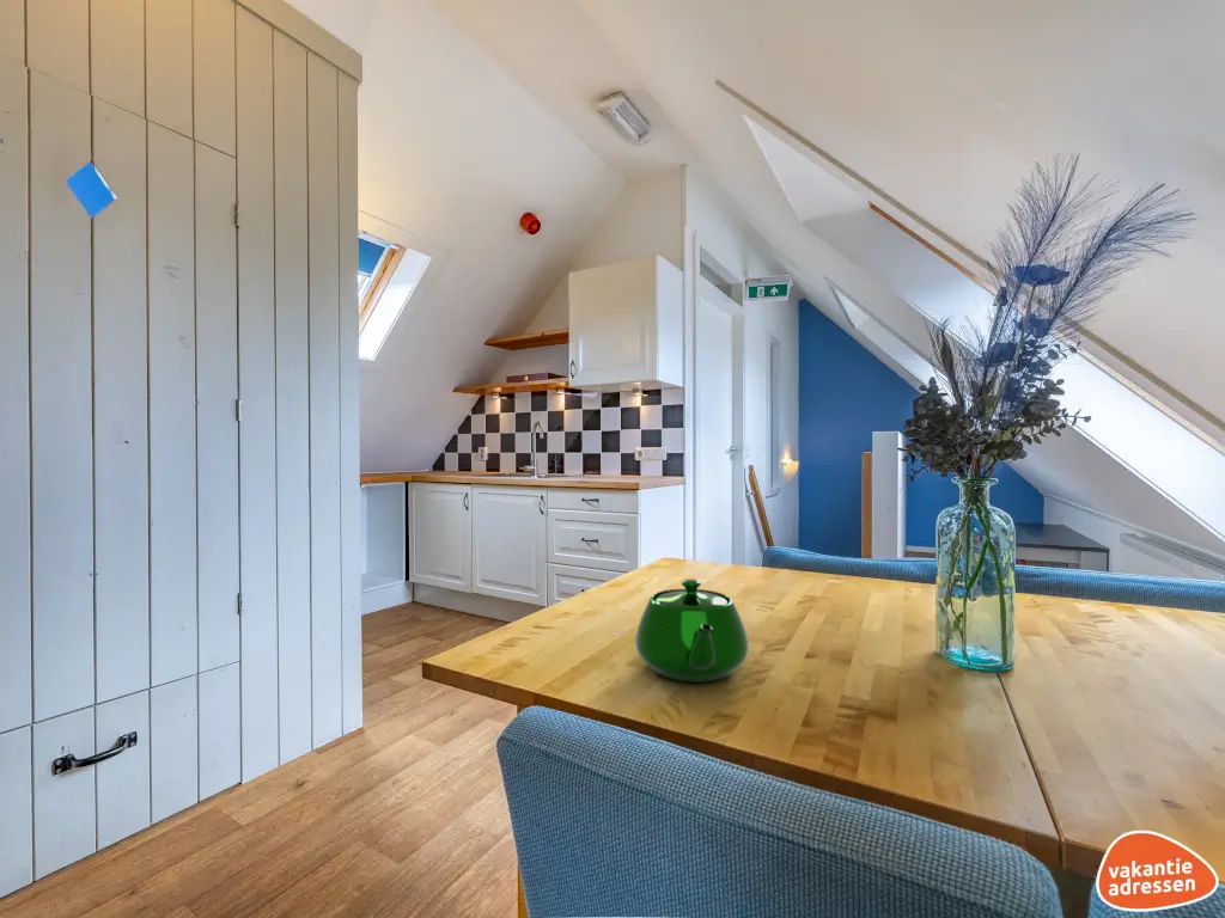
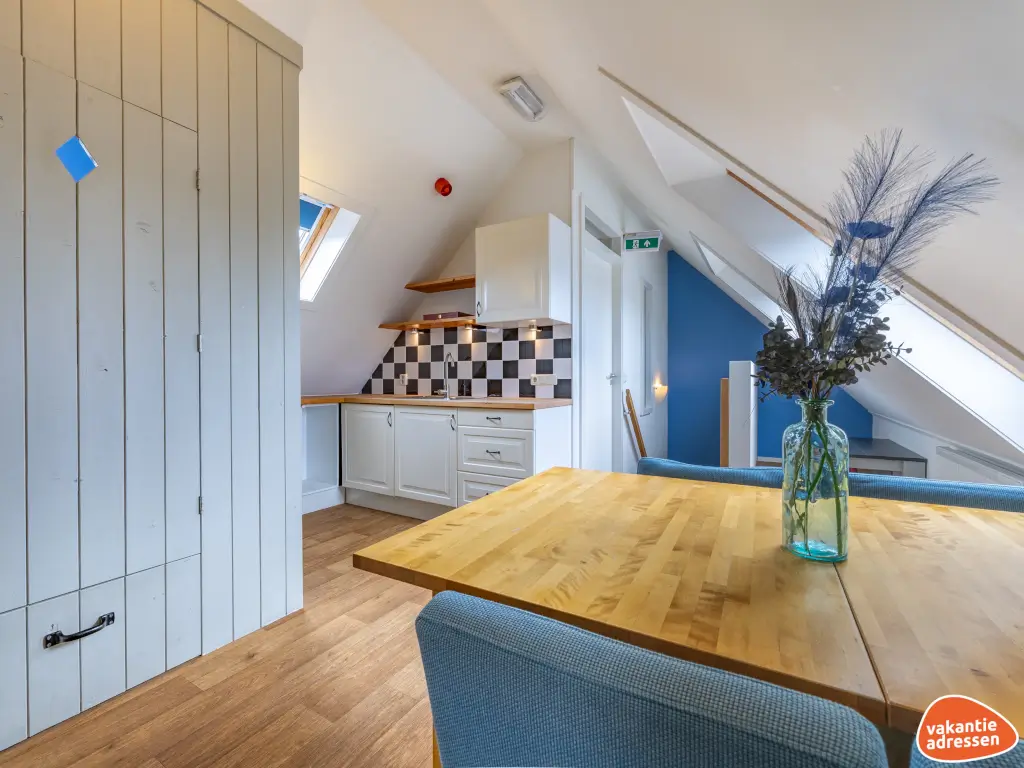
- teapot [634,579,750,684]
